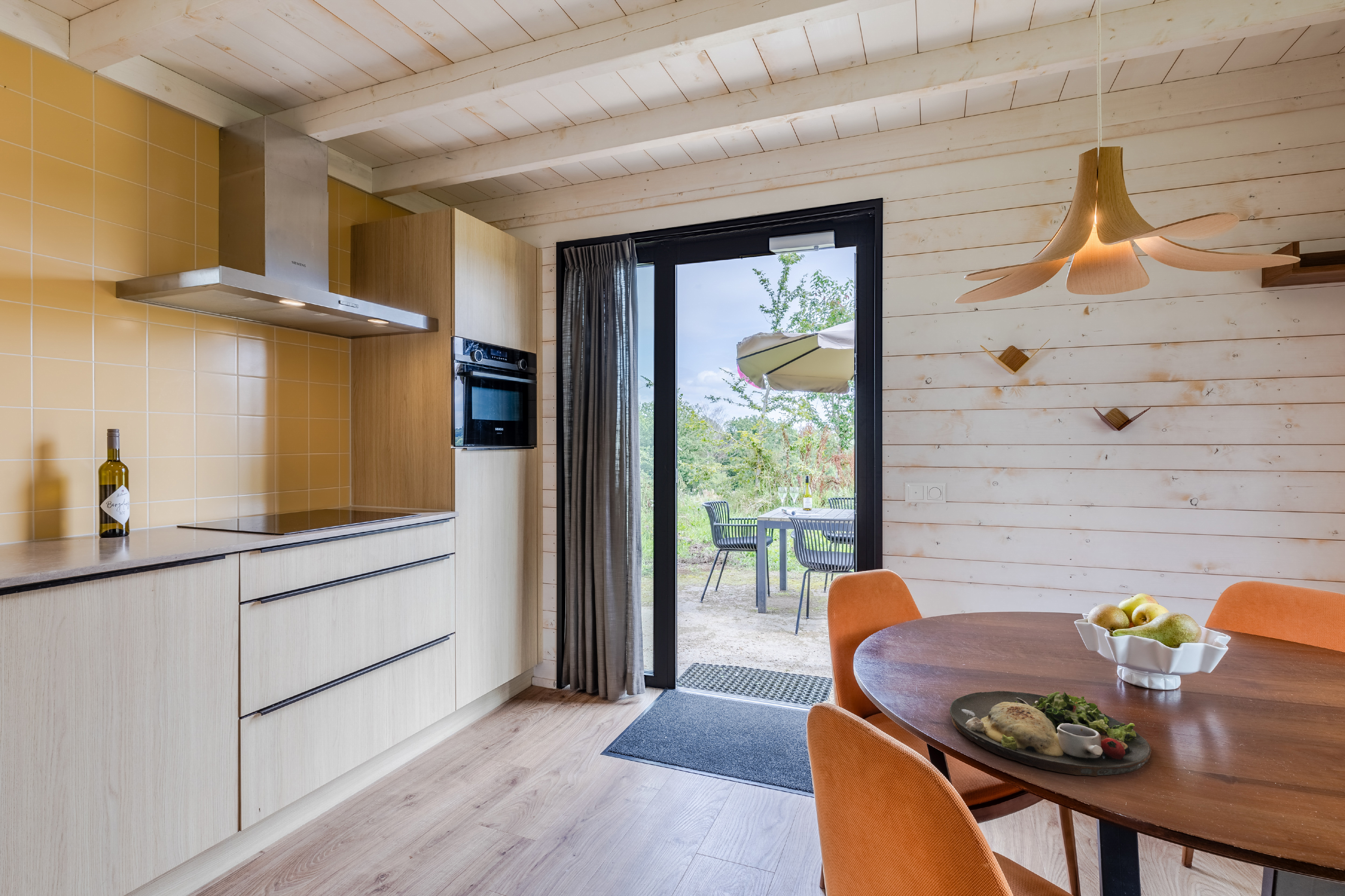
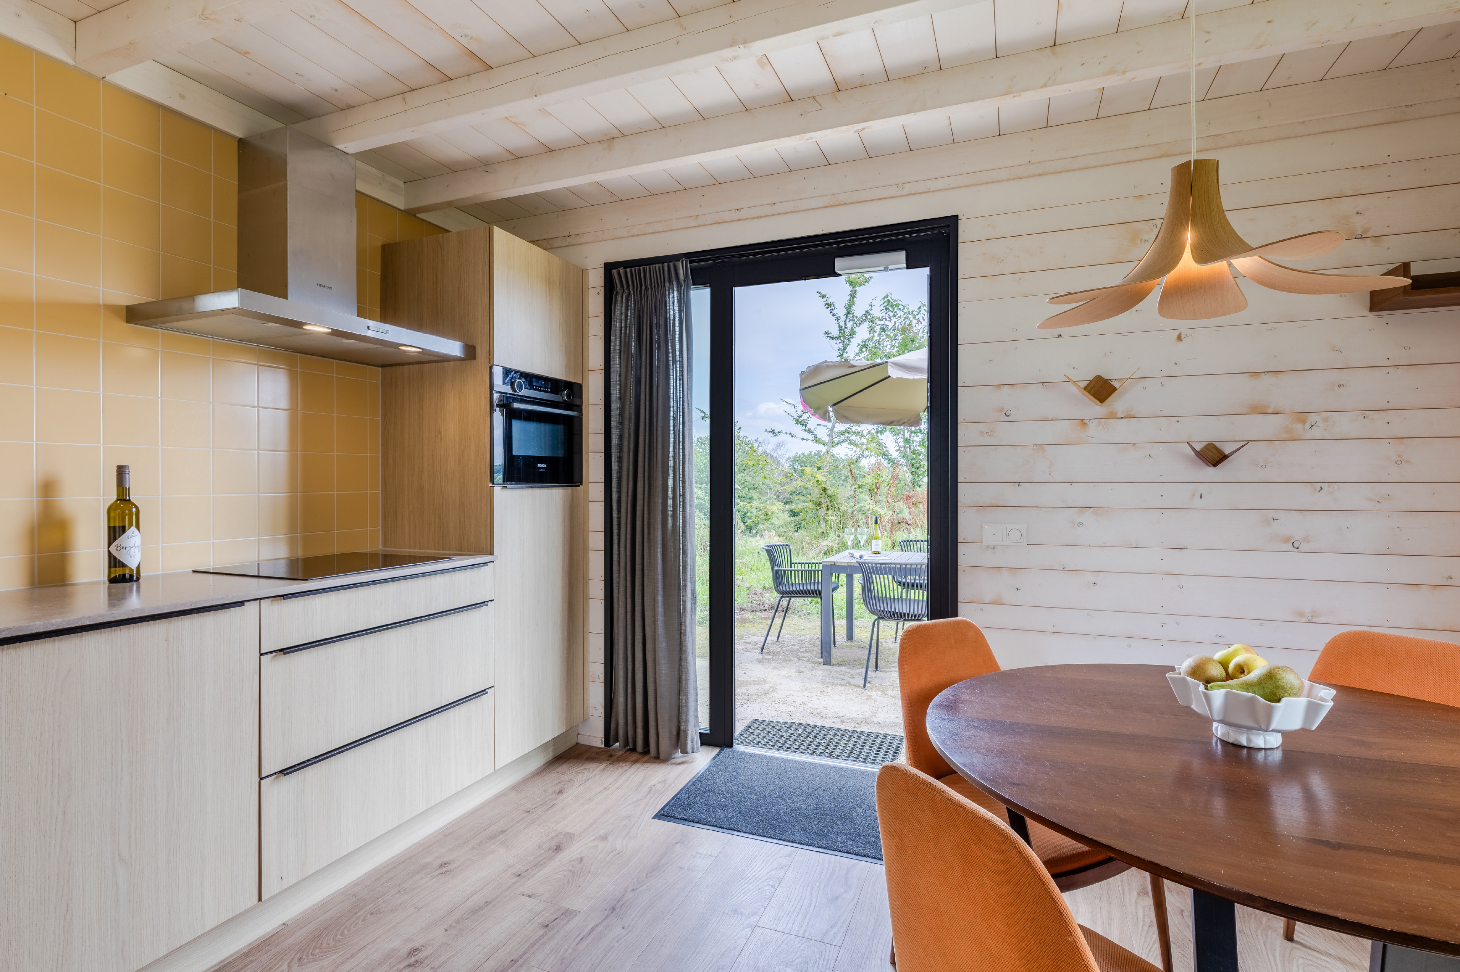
- dinner plate [949,691,1152,777]
